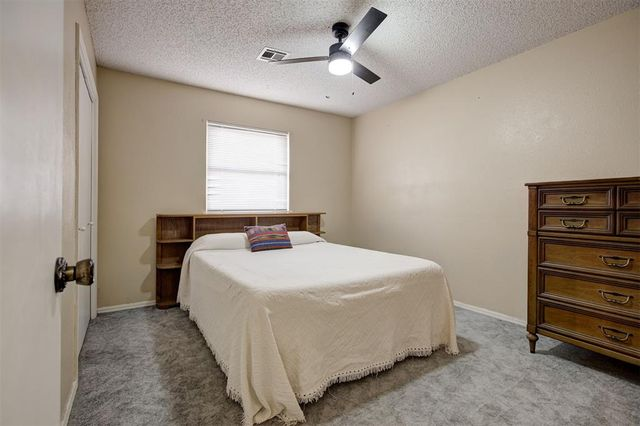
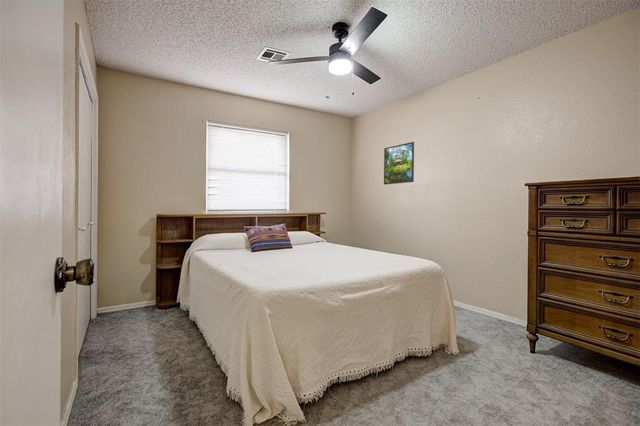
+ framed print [383,141,415,186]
